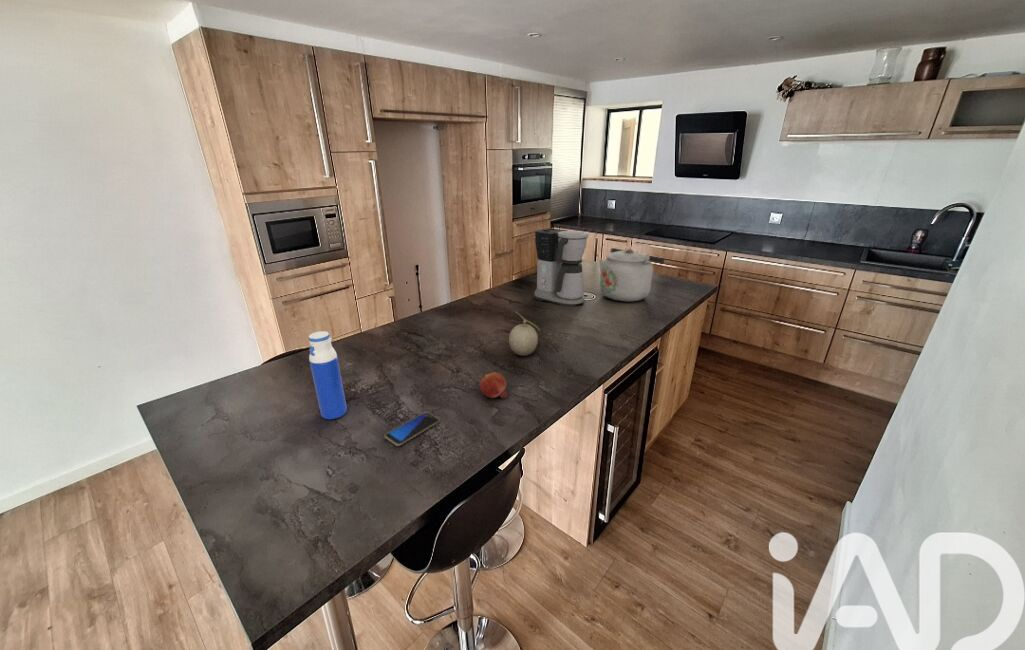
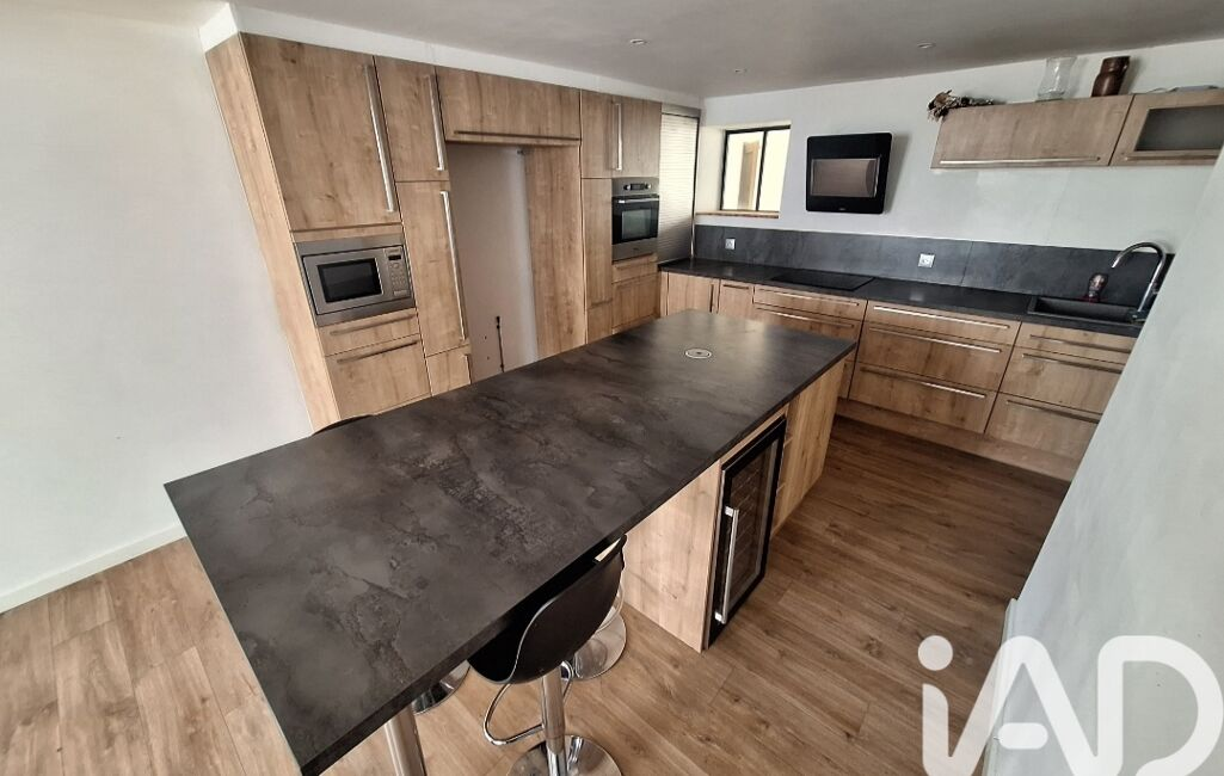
- water bottle [307,330,348,420]
- coffee maker [533,228,589,308]
- kettle [598,247,665,302]
- fruit [479,371,509,399]
- smartphone [383,410,442,447]
- fruit [508,310,541,357]
